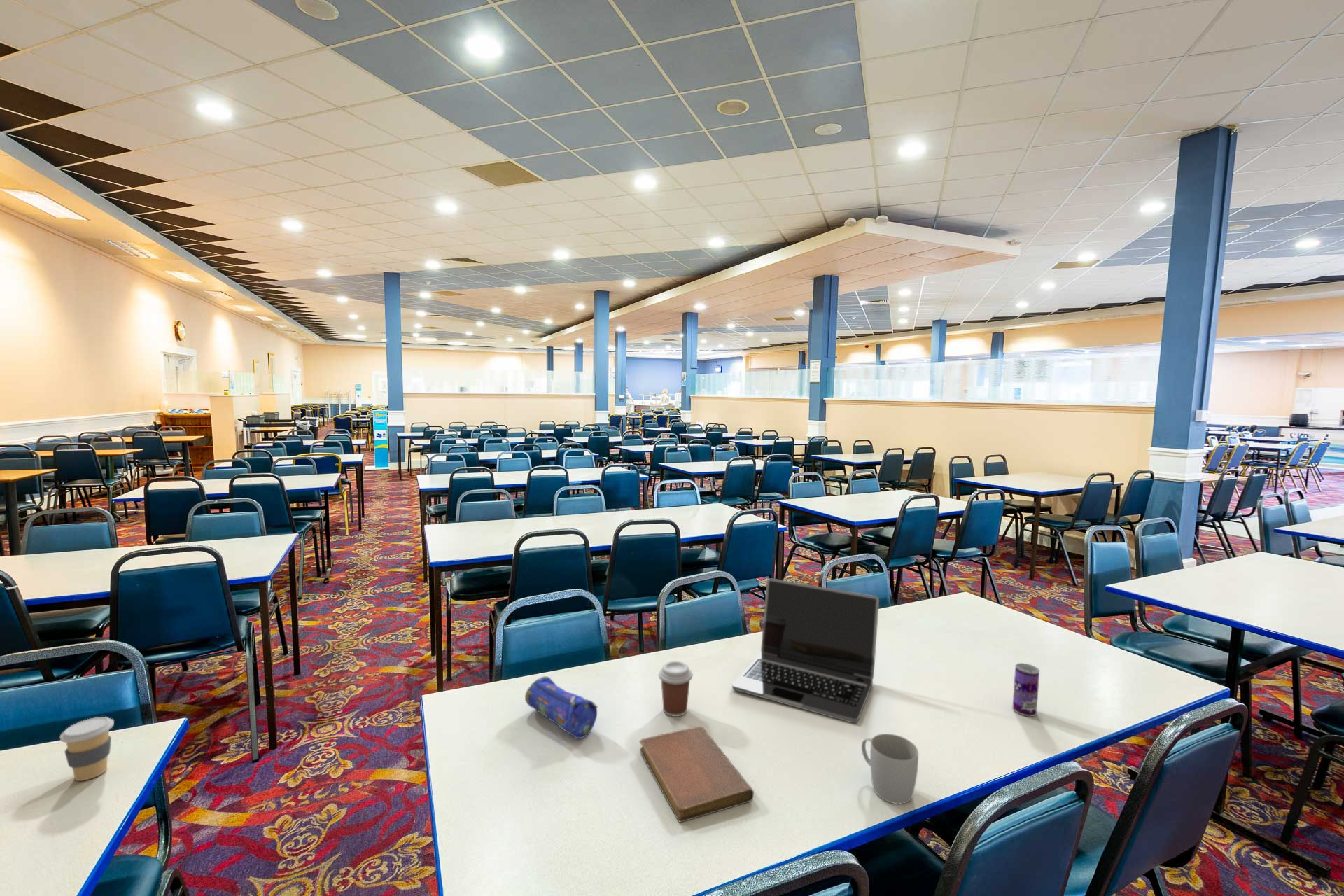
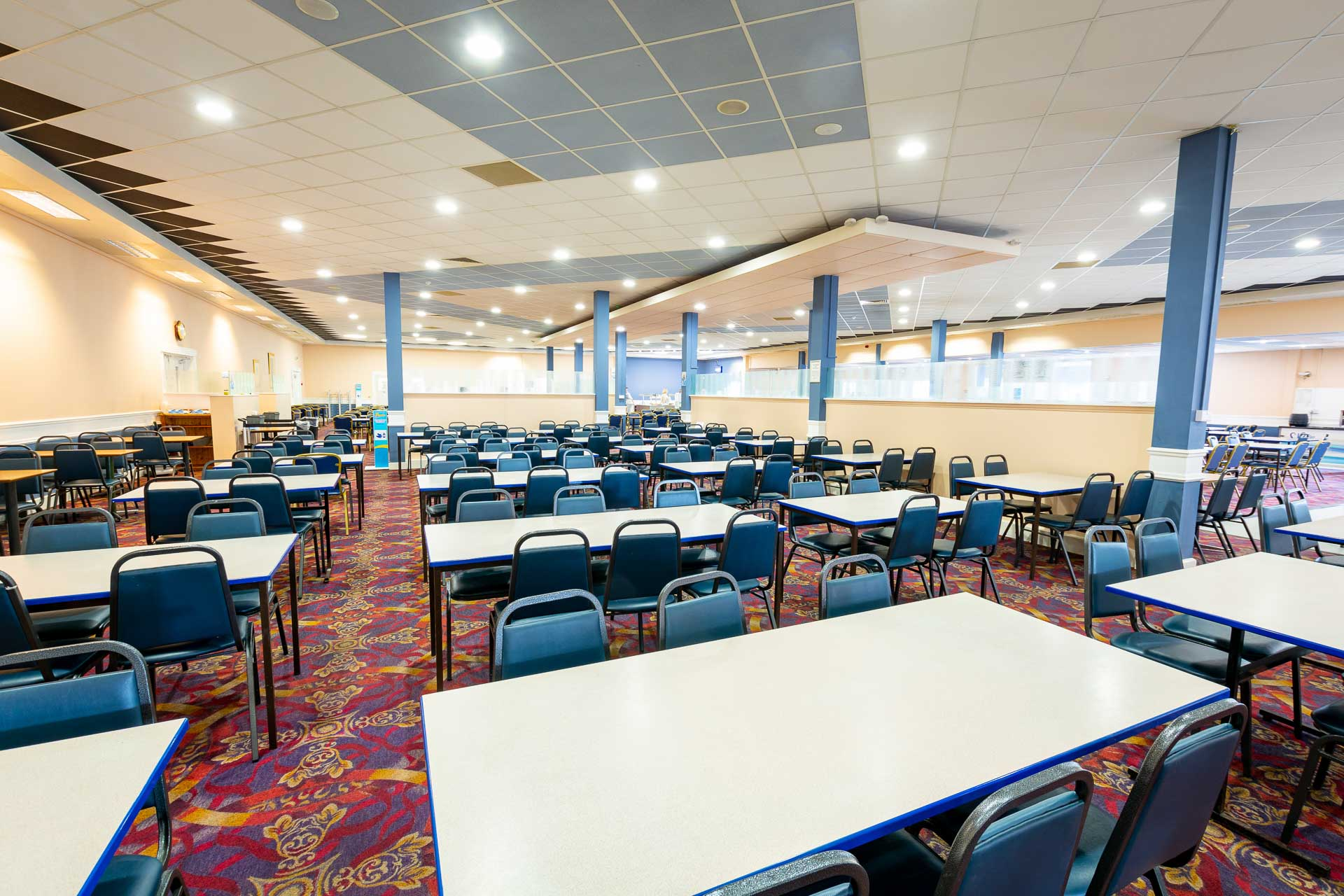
- laptop [731,577,880,724]
- pencil case [524,675,598,739]
- beverage can [1012,662,1040,717]
- notebook [639,725,755,823]
- mug [861,733,919,804]
- coffee cup [658,660,694,717]
- coffee cup [59,716,115,782]
